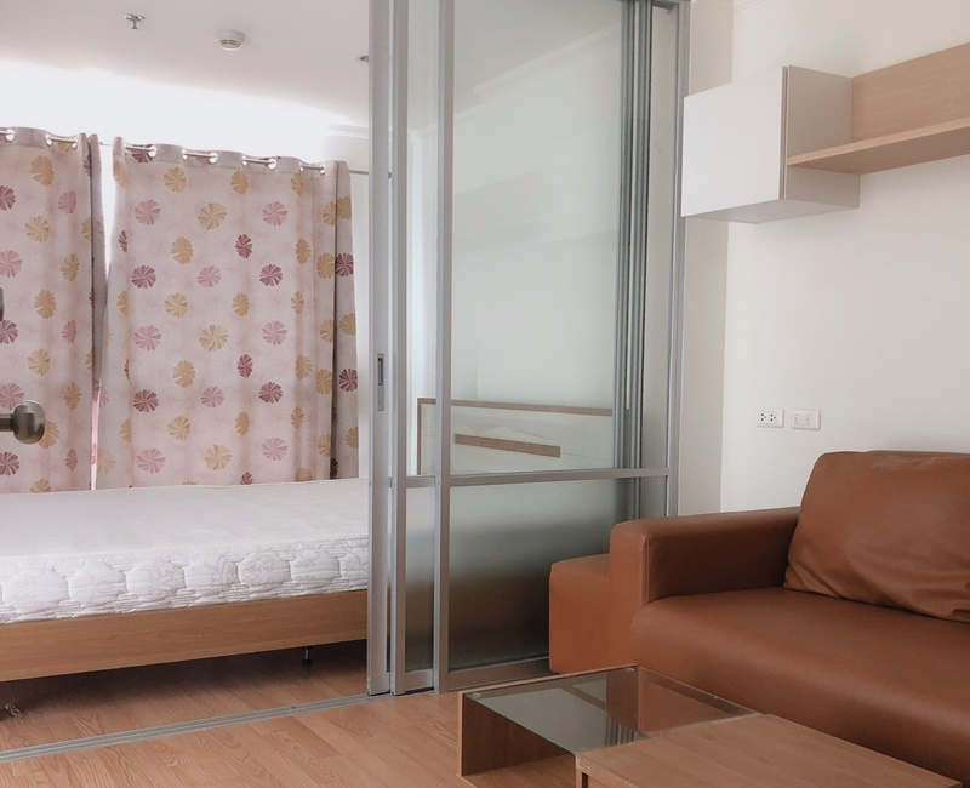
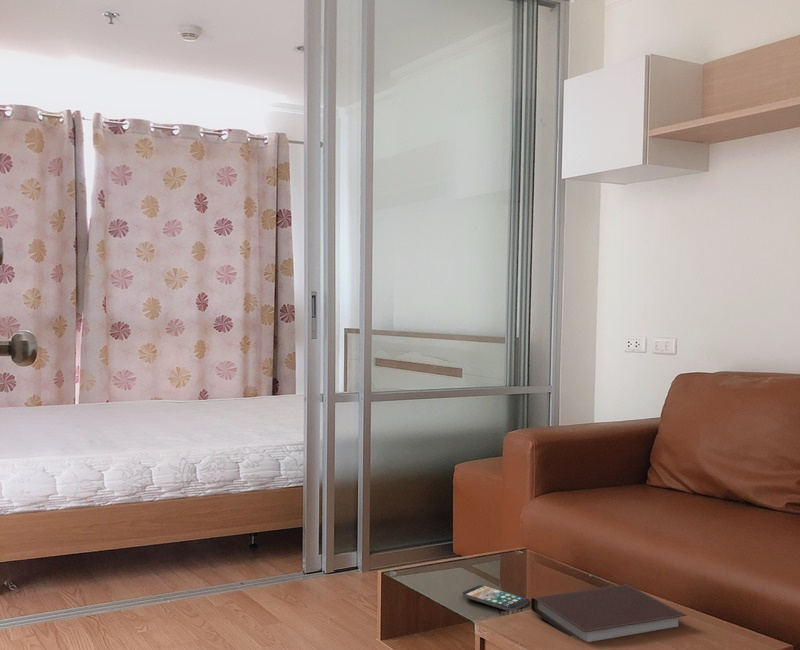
+ notebook [530,583,687,643]
+ smartphone [462,584,530,612]
